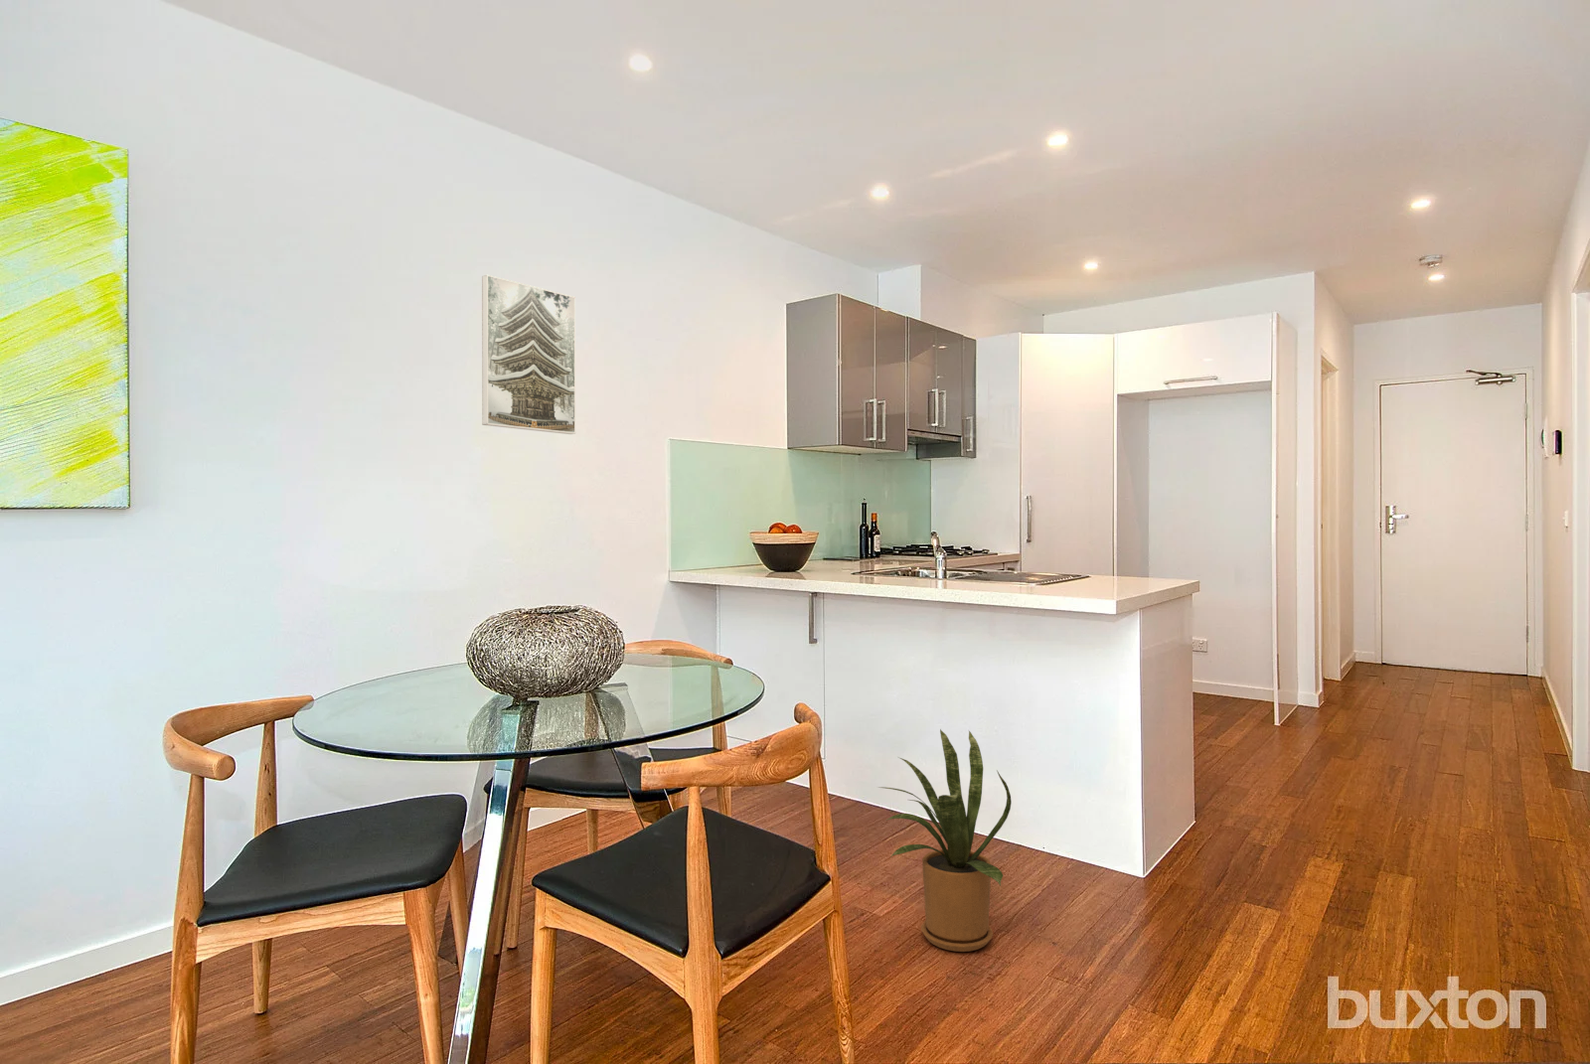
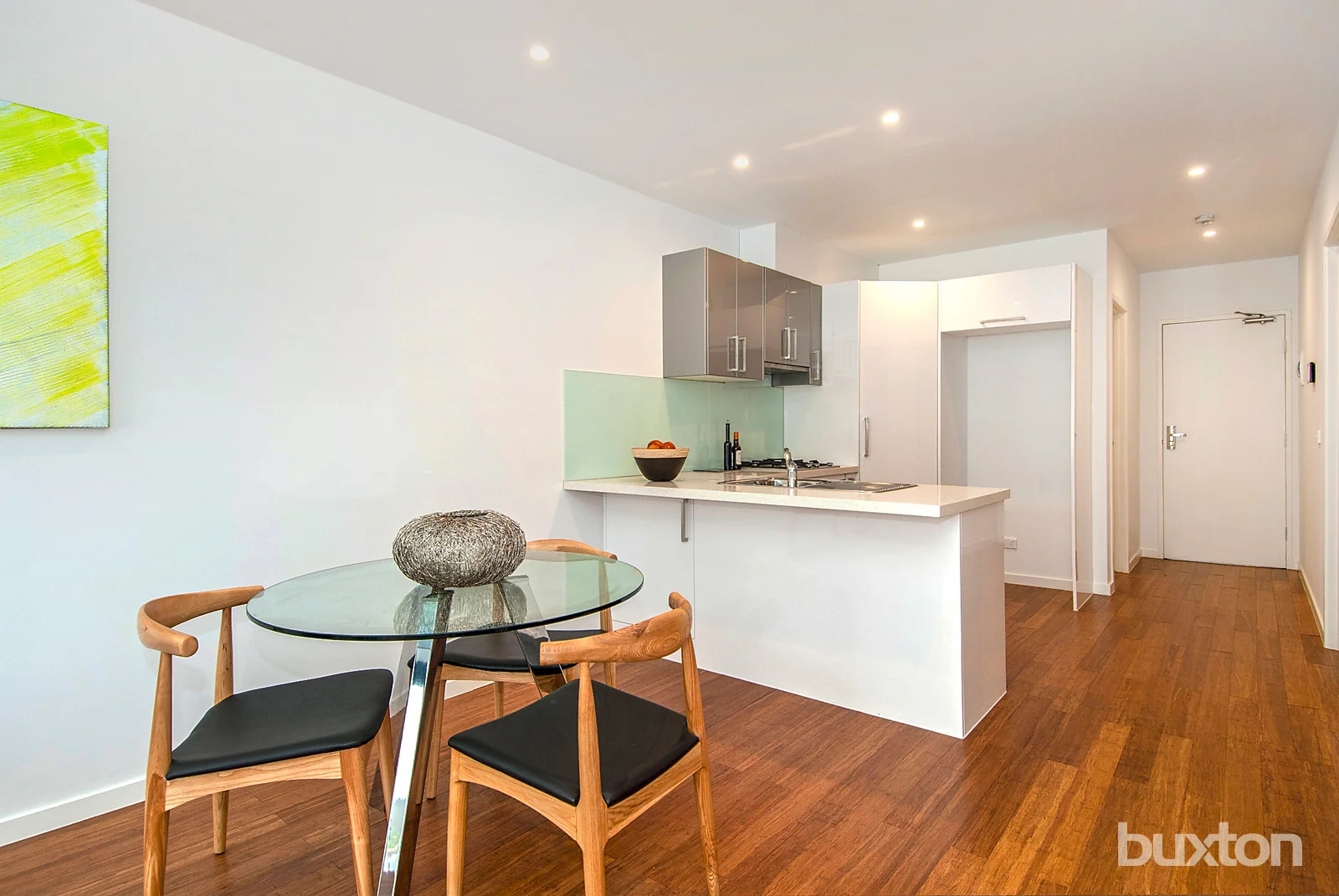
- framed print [481,274,576,435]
- house plant [878,728,1012,952]
